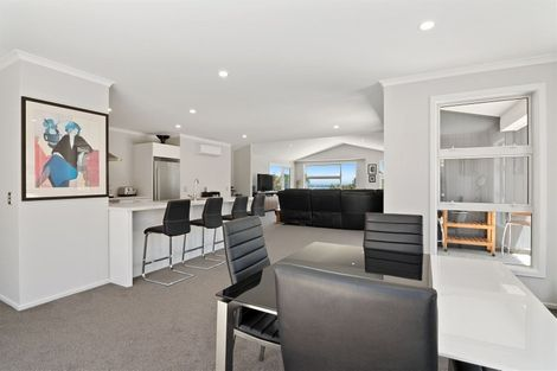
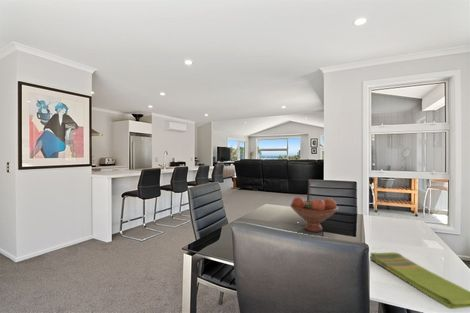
+ dish towel [369,251,470,310]
+ fruit bowl [289,196,339,233]
